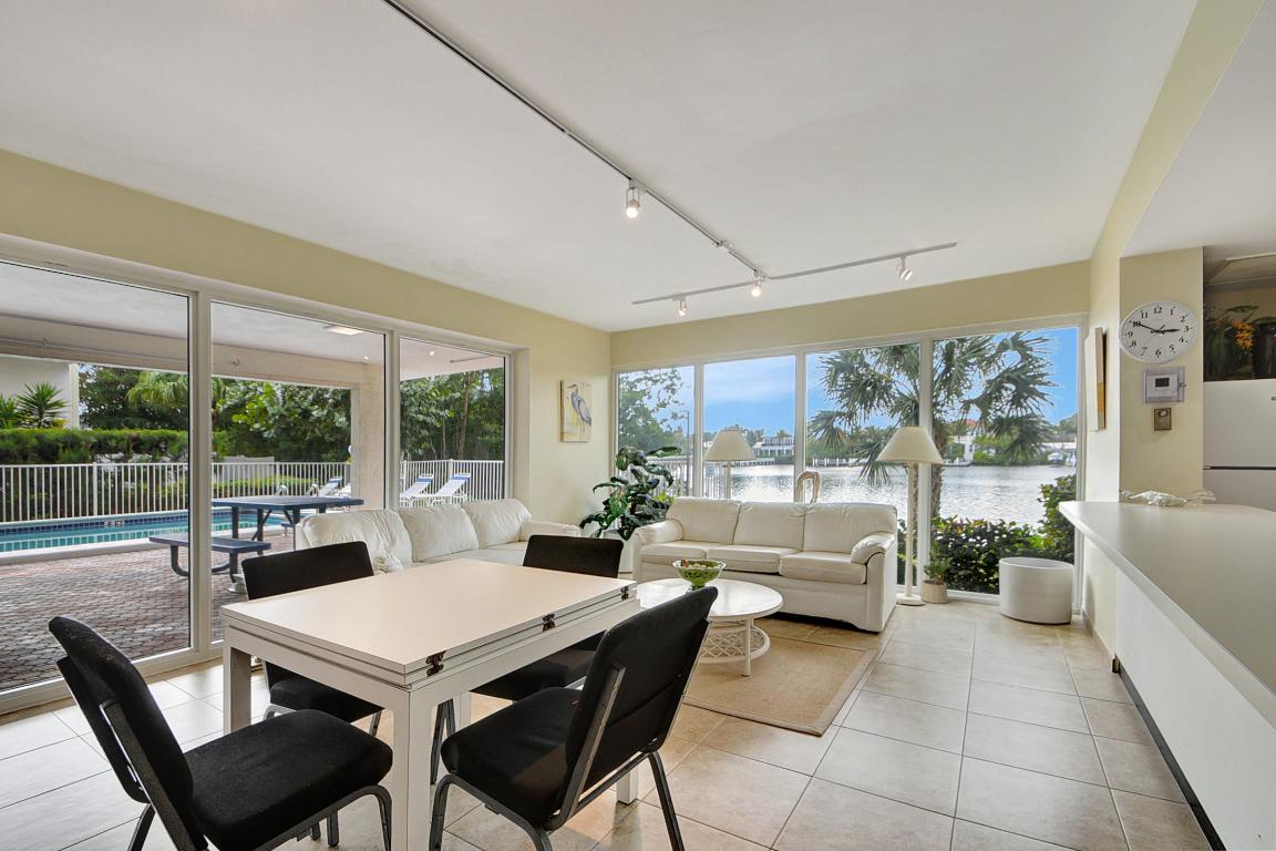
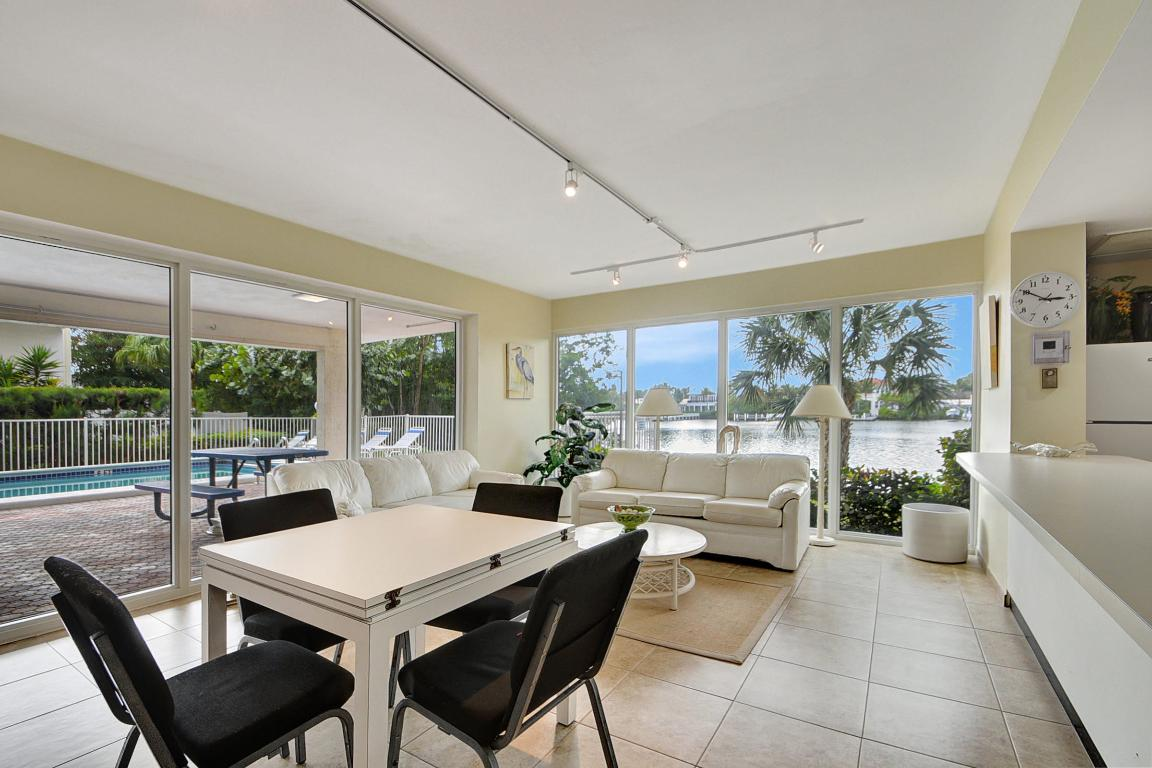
- potted plant [919,539,955,605]
